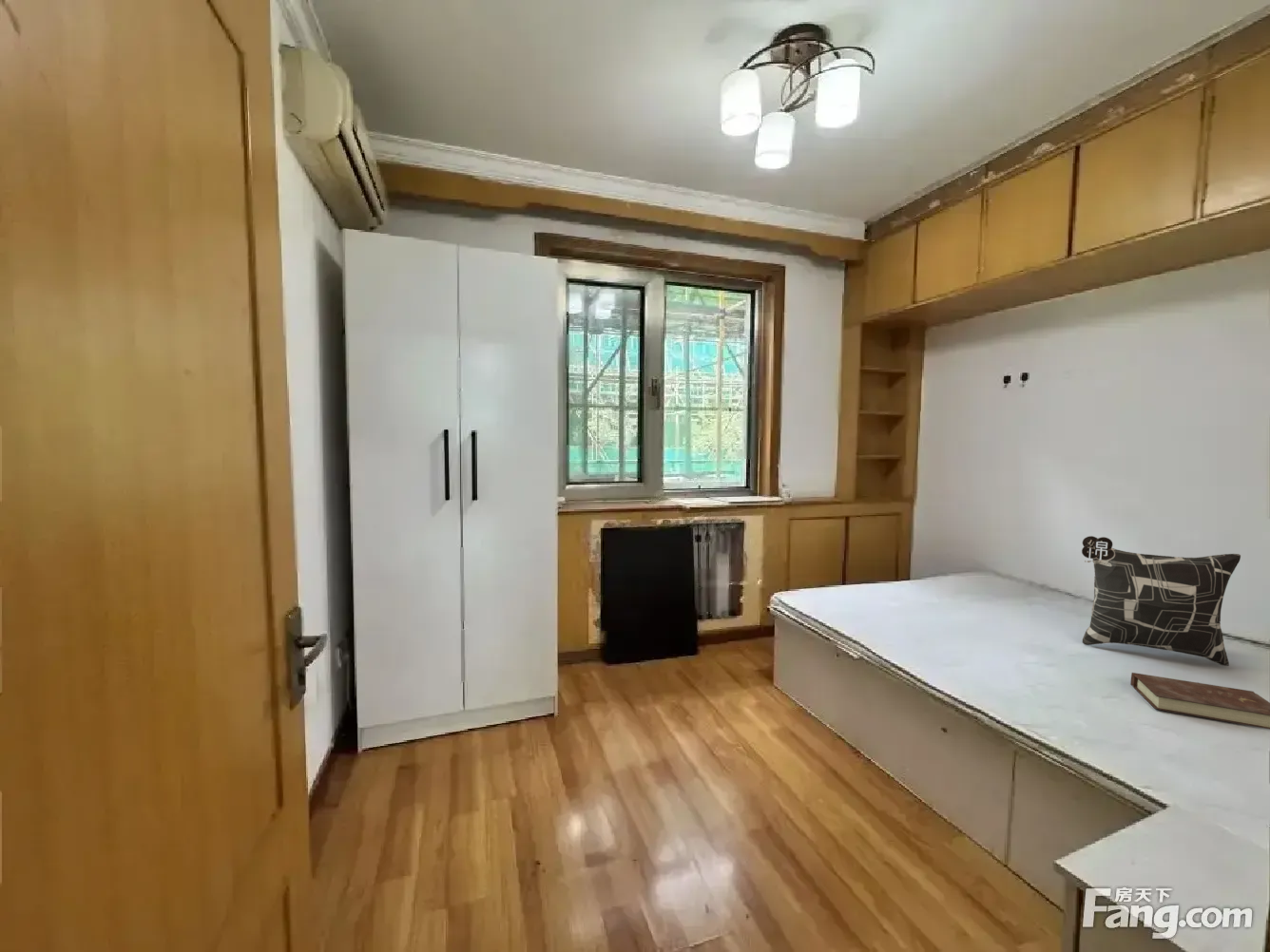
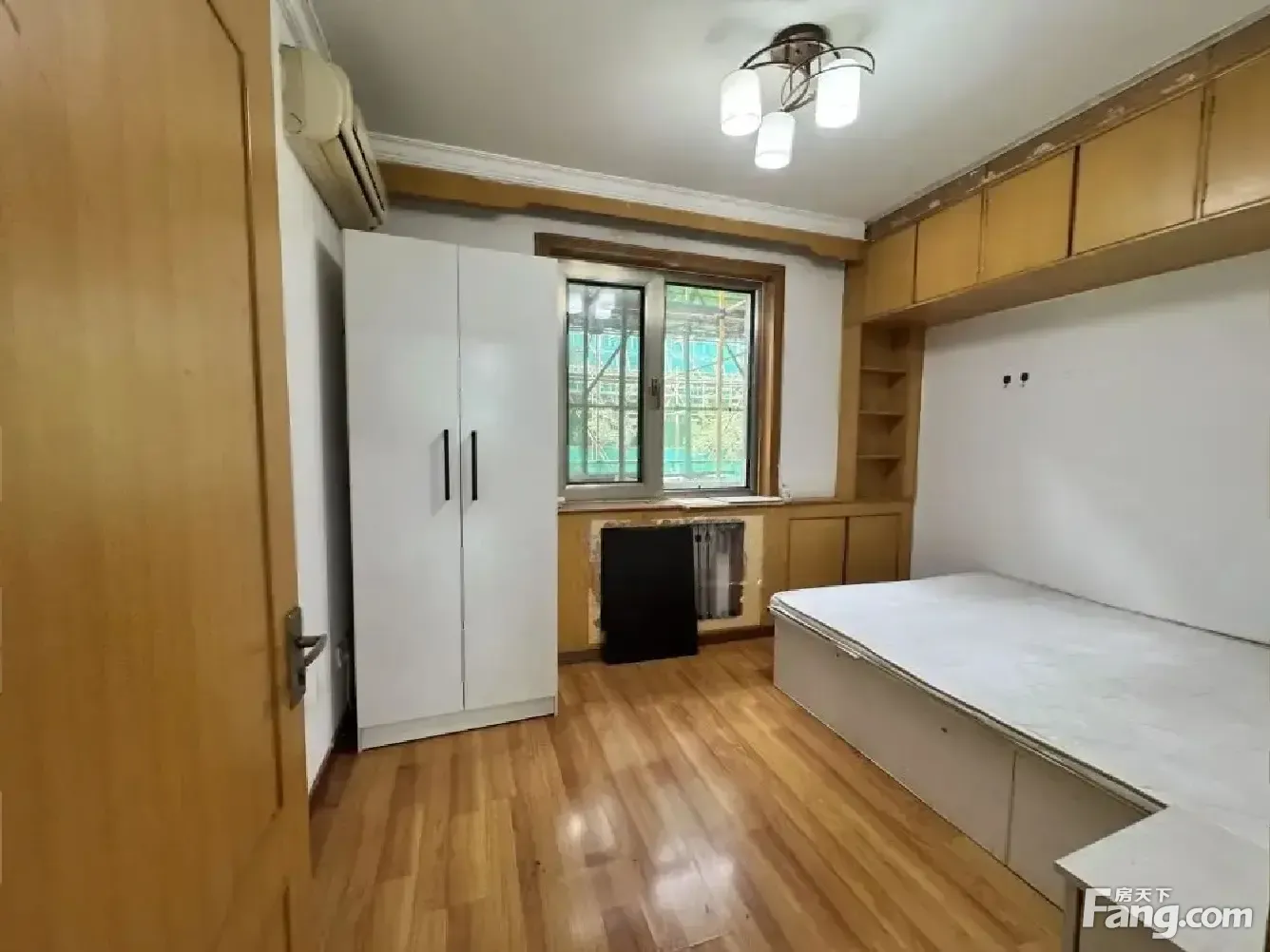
- decorative pillow [1081,535,1241,667]
- book [1130,672,1270,731]
